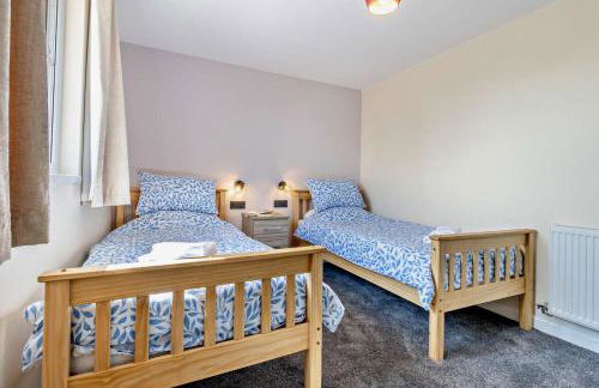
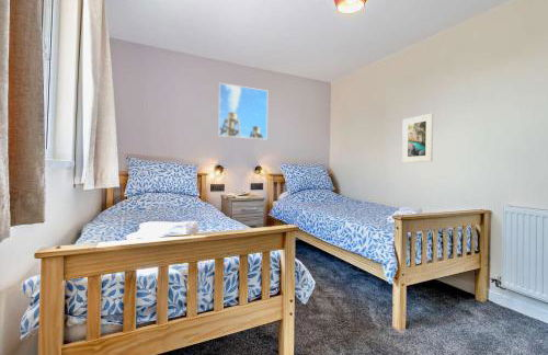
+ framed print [217,82,269,140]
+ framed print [401,113,434,163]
